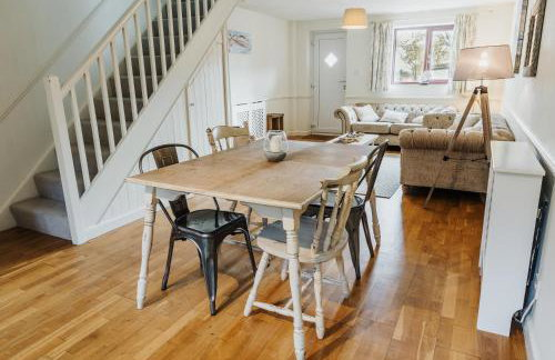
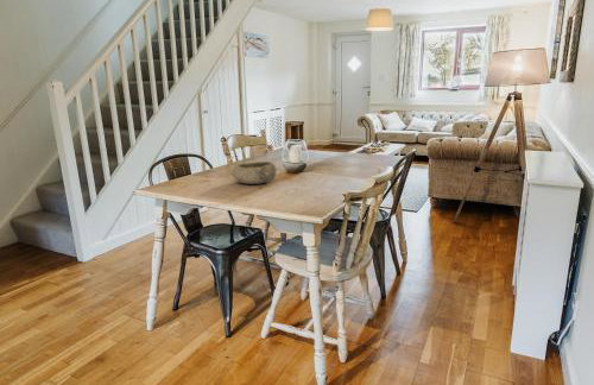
+ bowl [229,160,278,185]
